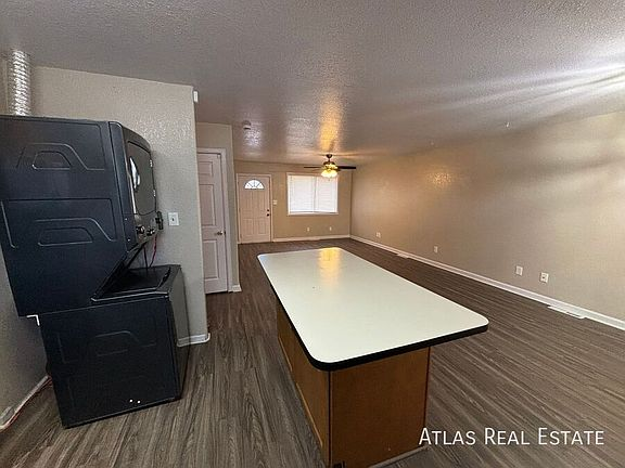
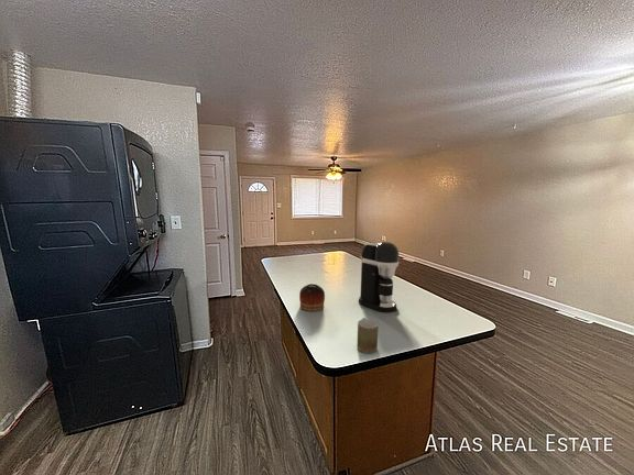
+ mug [356,317,380,354]
+ coffee maker [358,241,400,313]
+ bowl [298,283,326,312]
